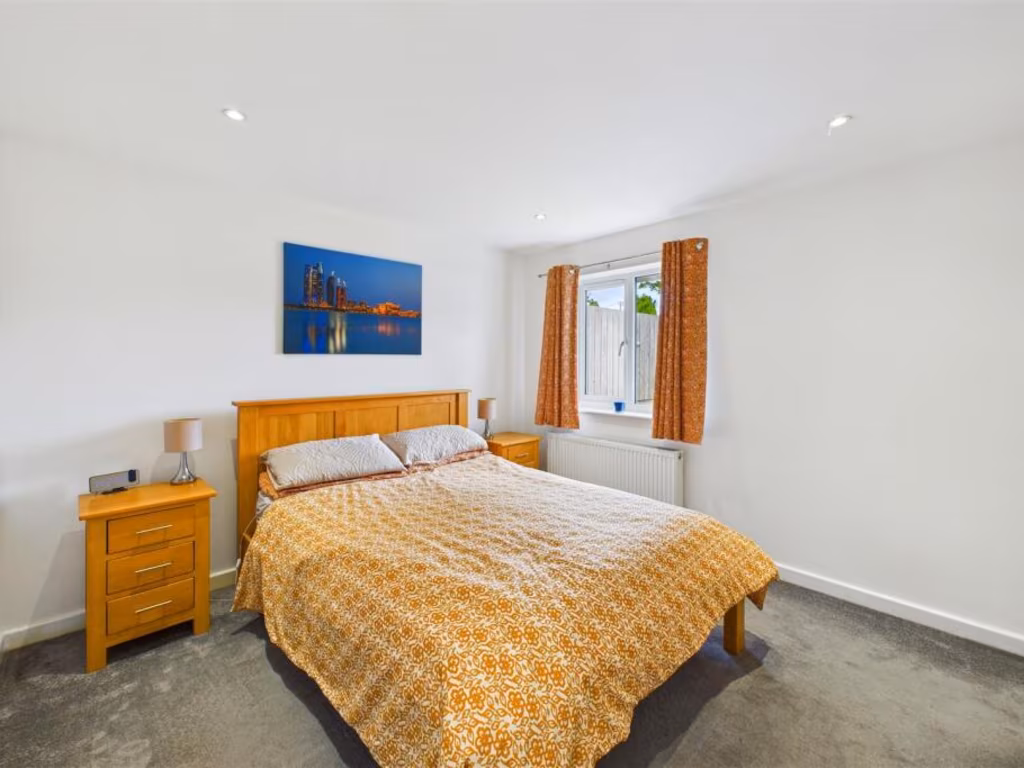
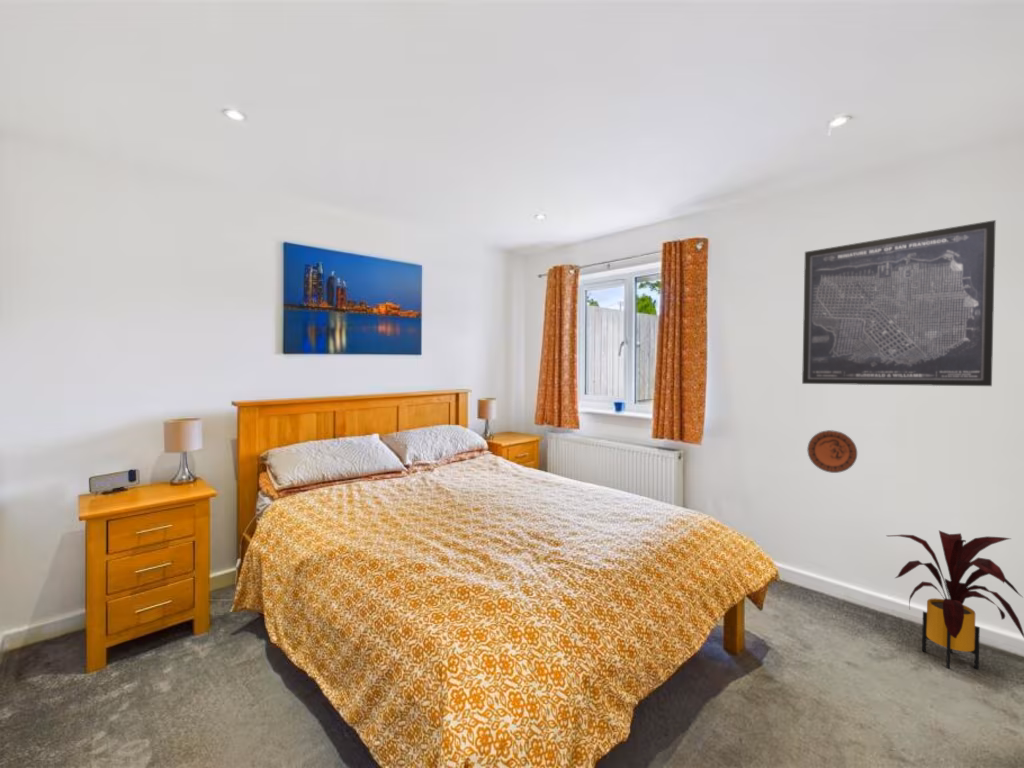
+ wall art [801,219,997,387]
+ house plant [886,530,1024,670]
+ decorative plate [806,429,858,474]
